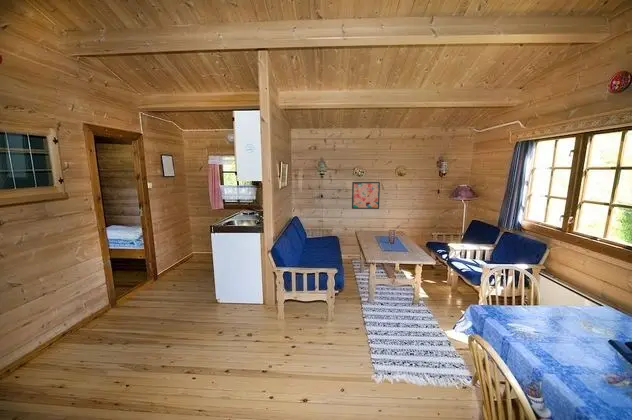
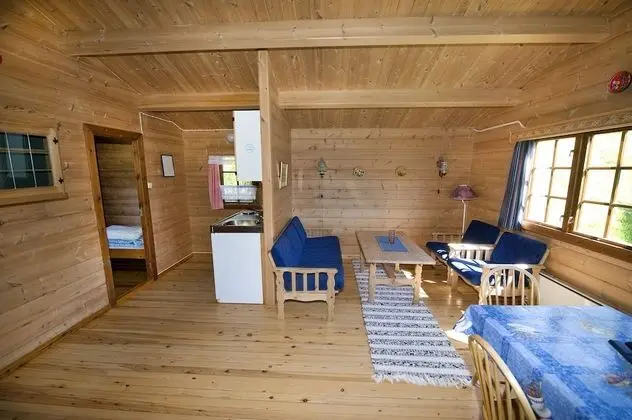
- wall art [351,181,381,210]
